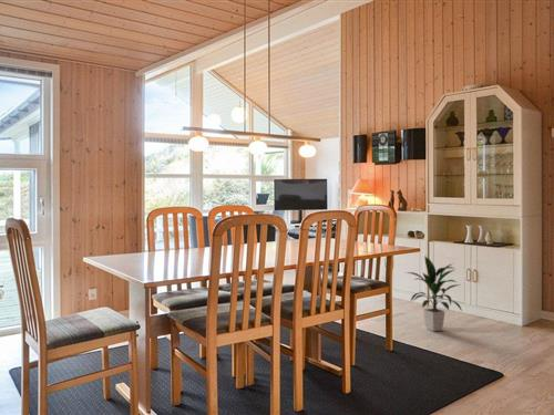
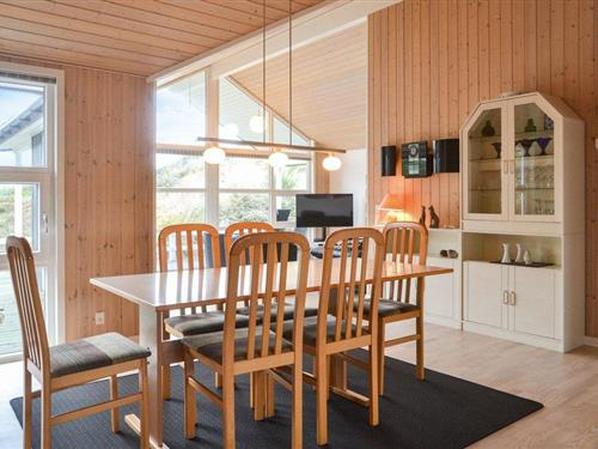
- indoor plant [406,255,463,332]
